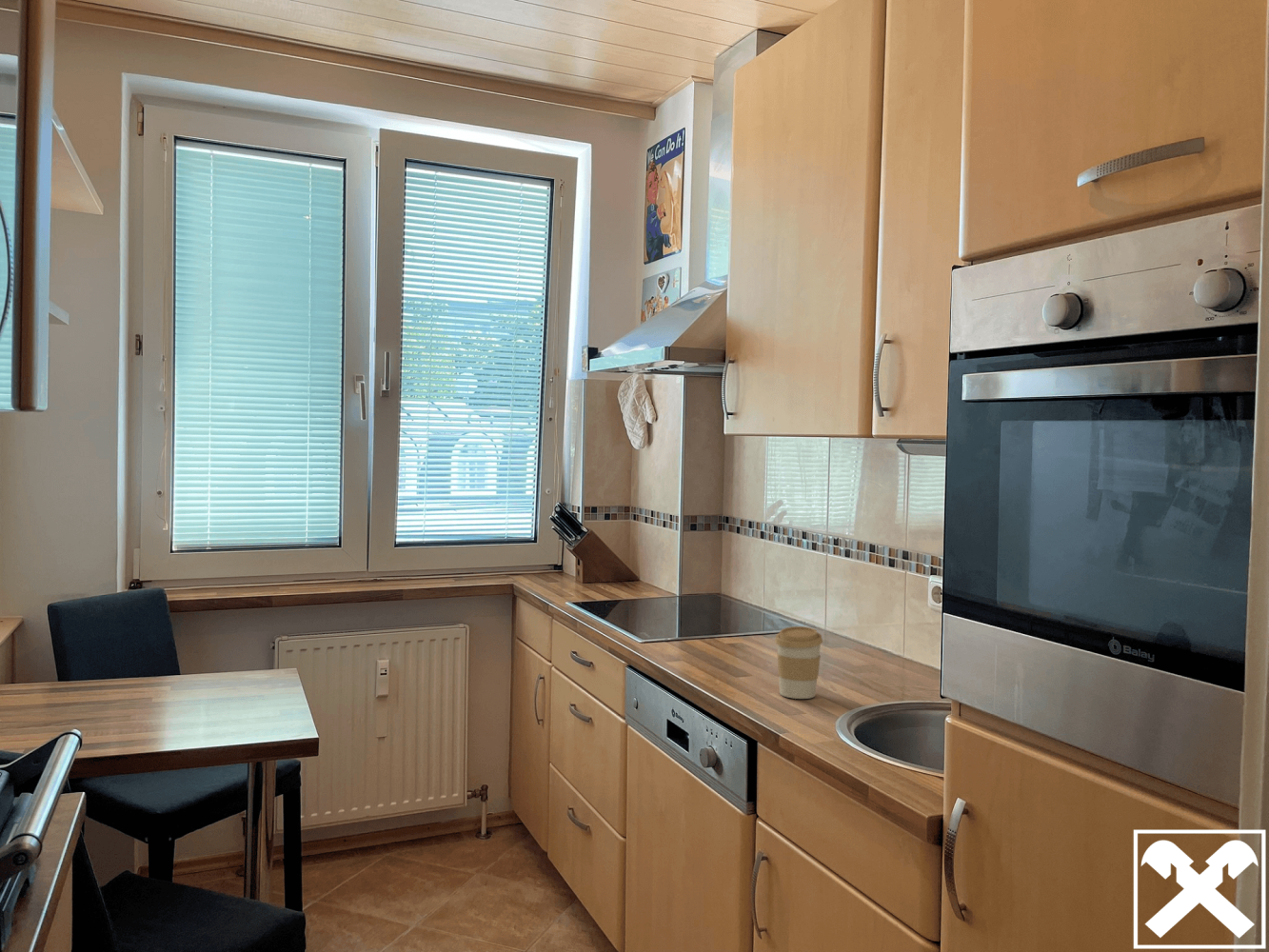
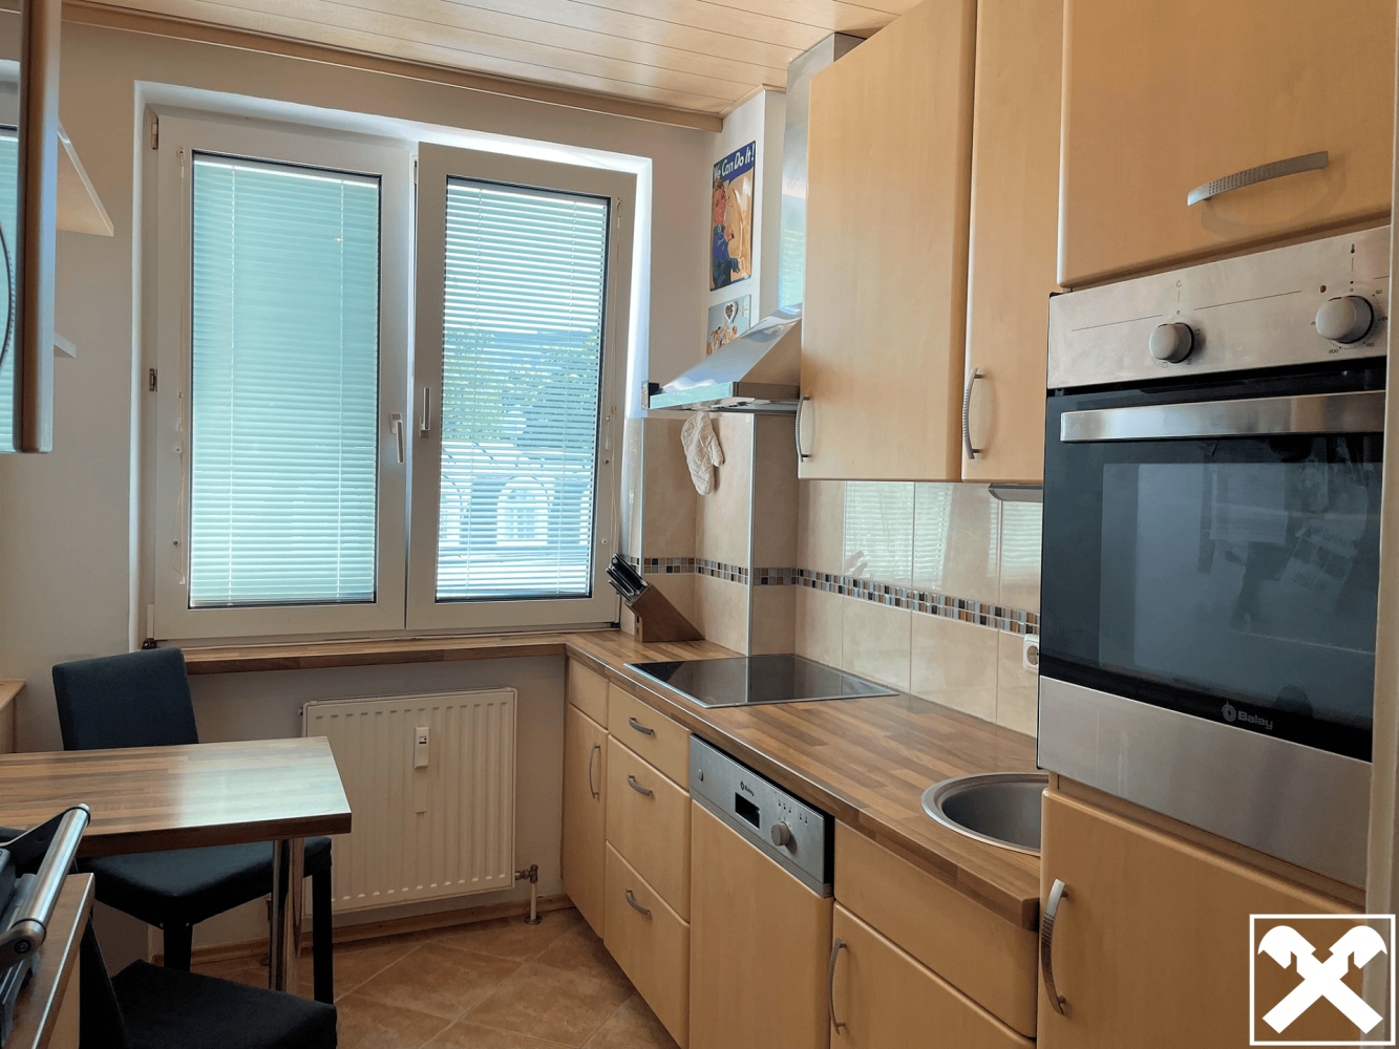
- coffee cup [774,625,823,700]
